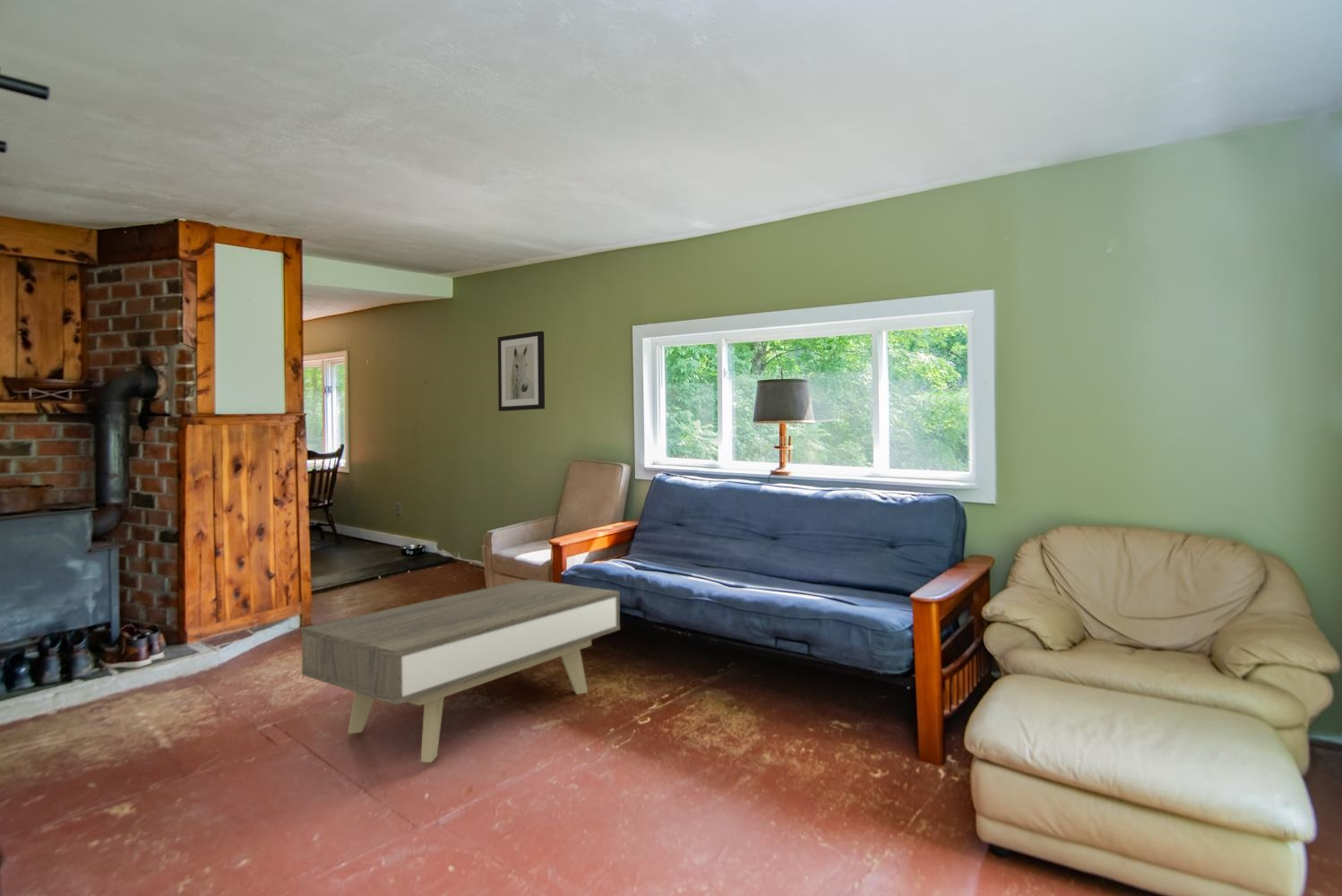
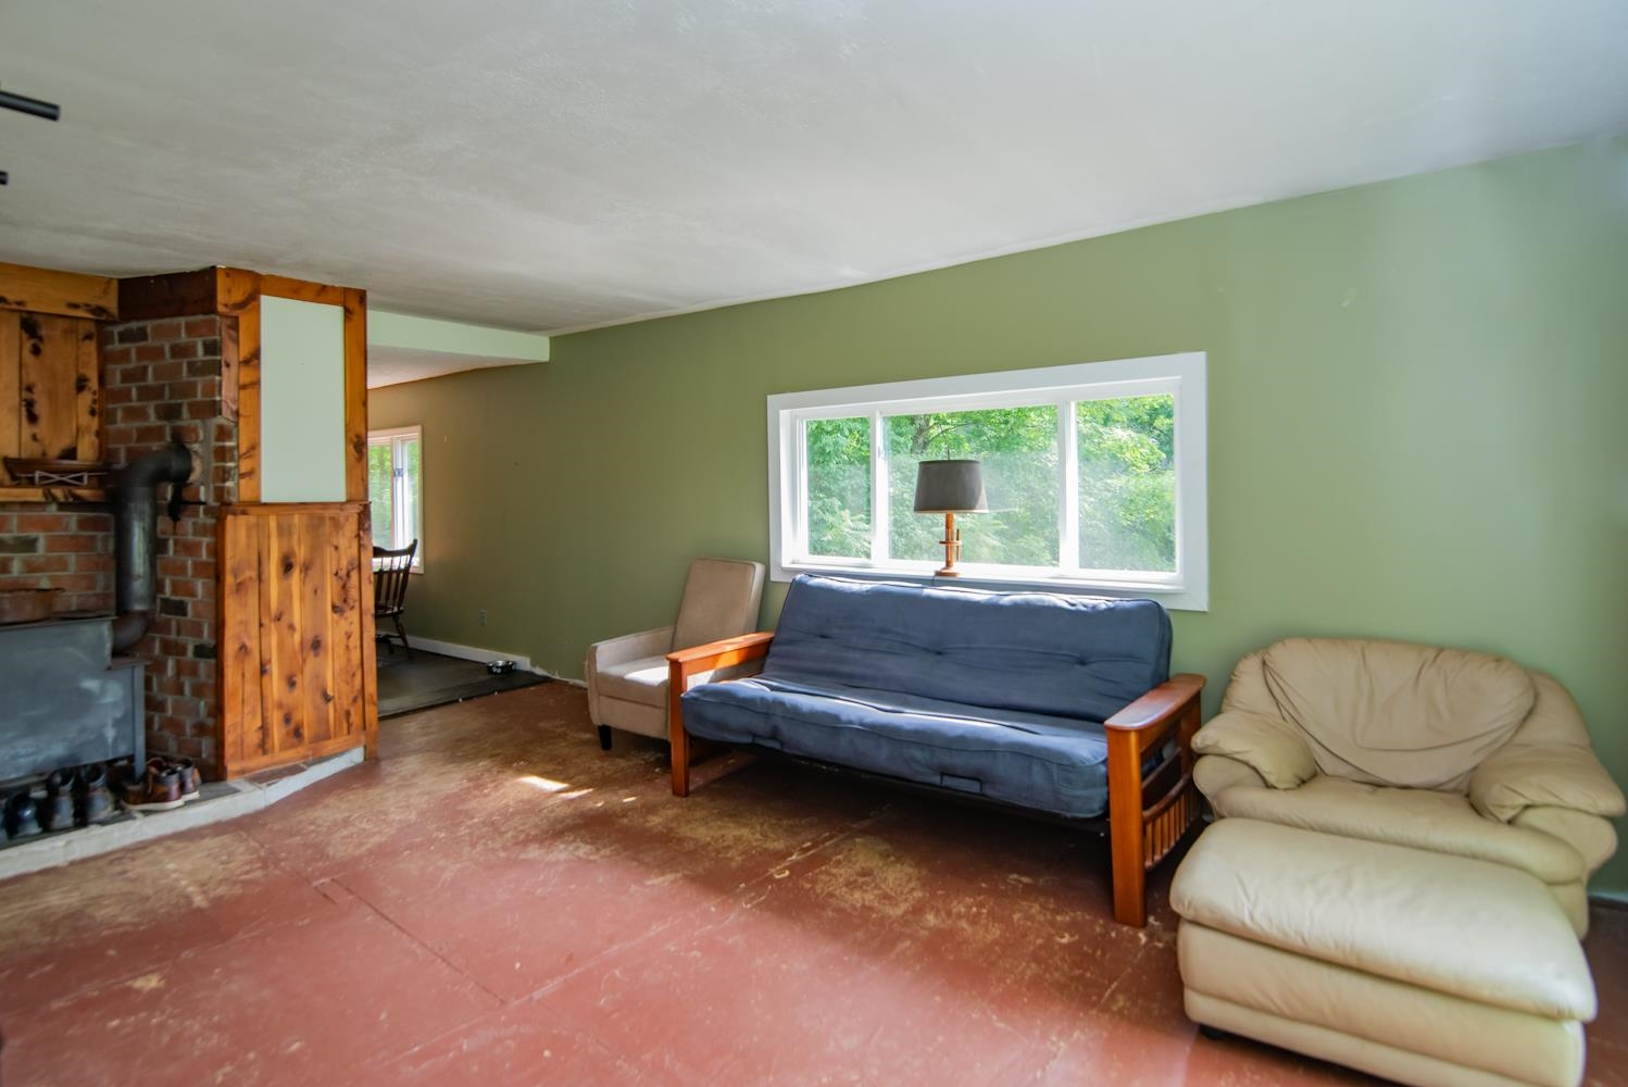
- wall art [497,331,546,412]
- coffee table [300,579,621,763]
